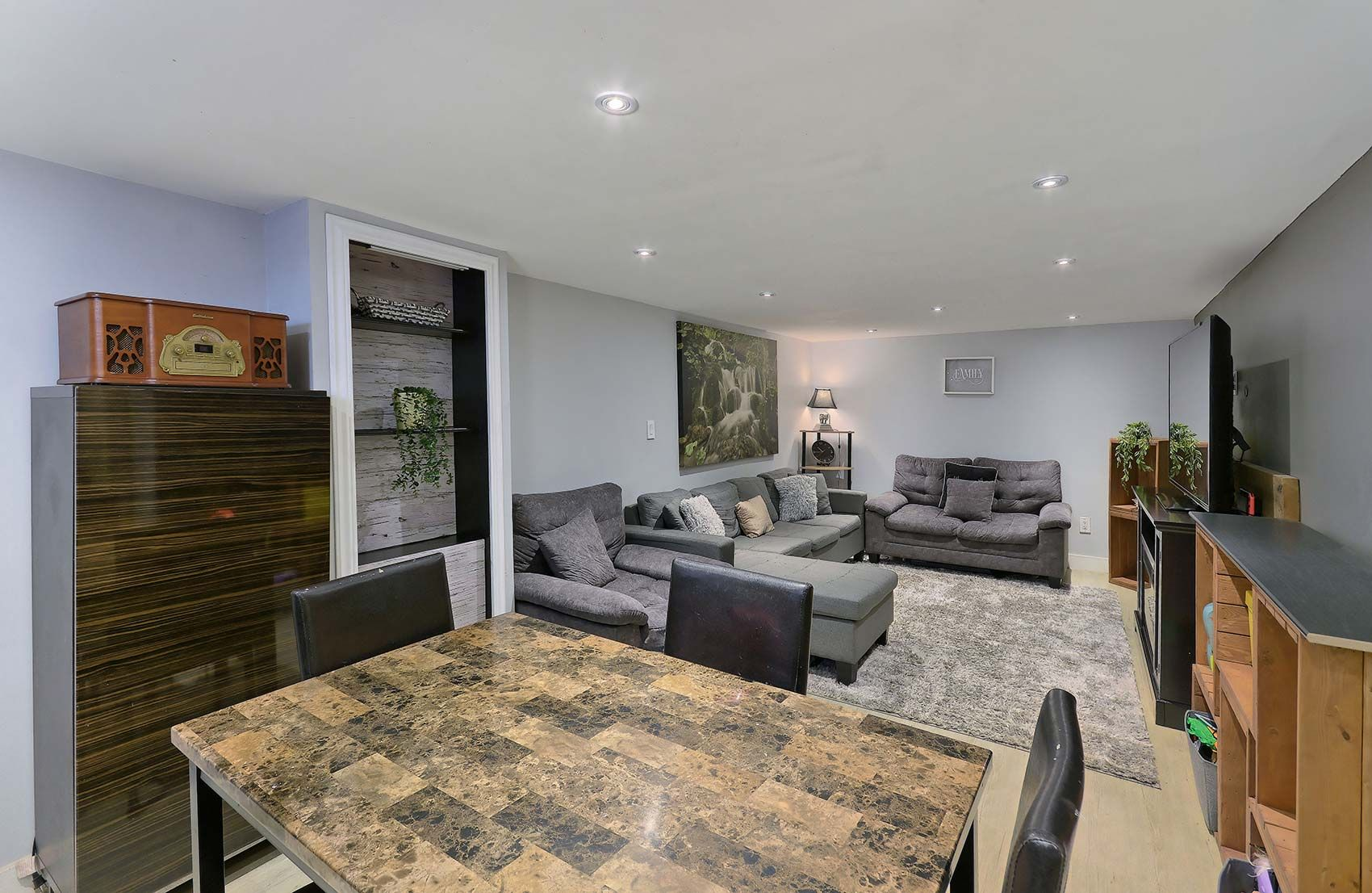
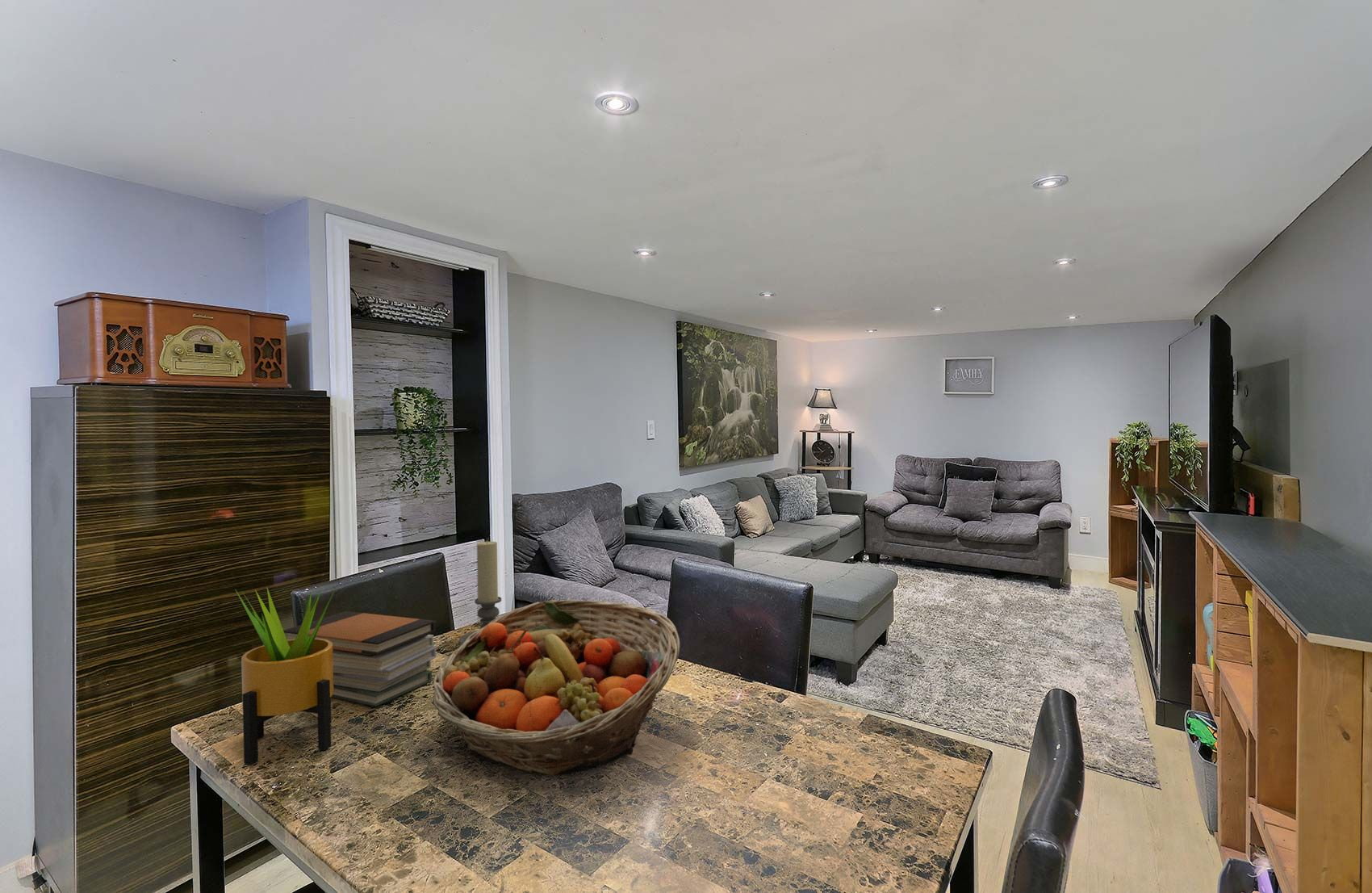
+ book stack [283,610,437,707]
+ fruit basket [432,599,681,777]
+ potted plant [235,578,338,766]
+ candle holder [458,540,502,648]
